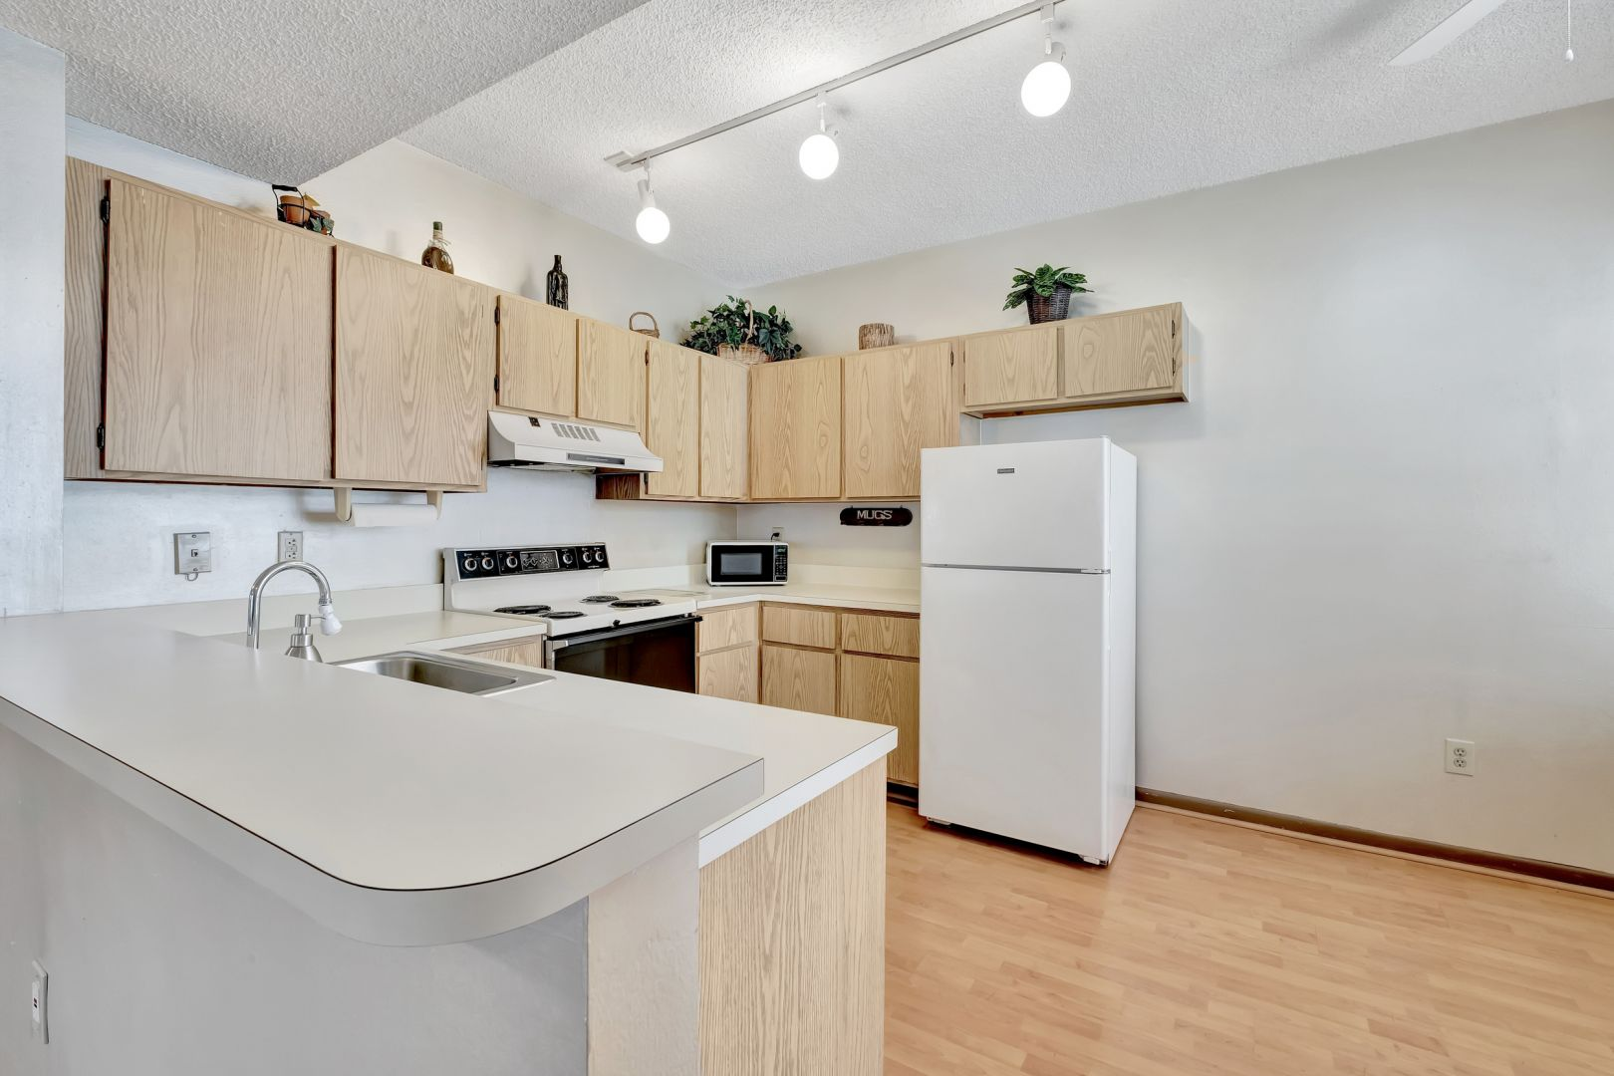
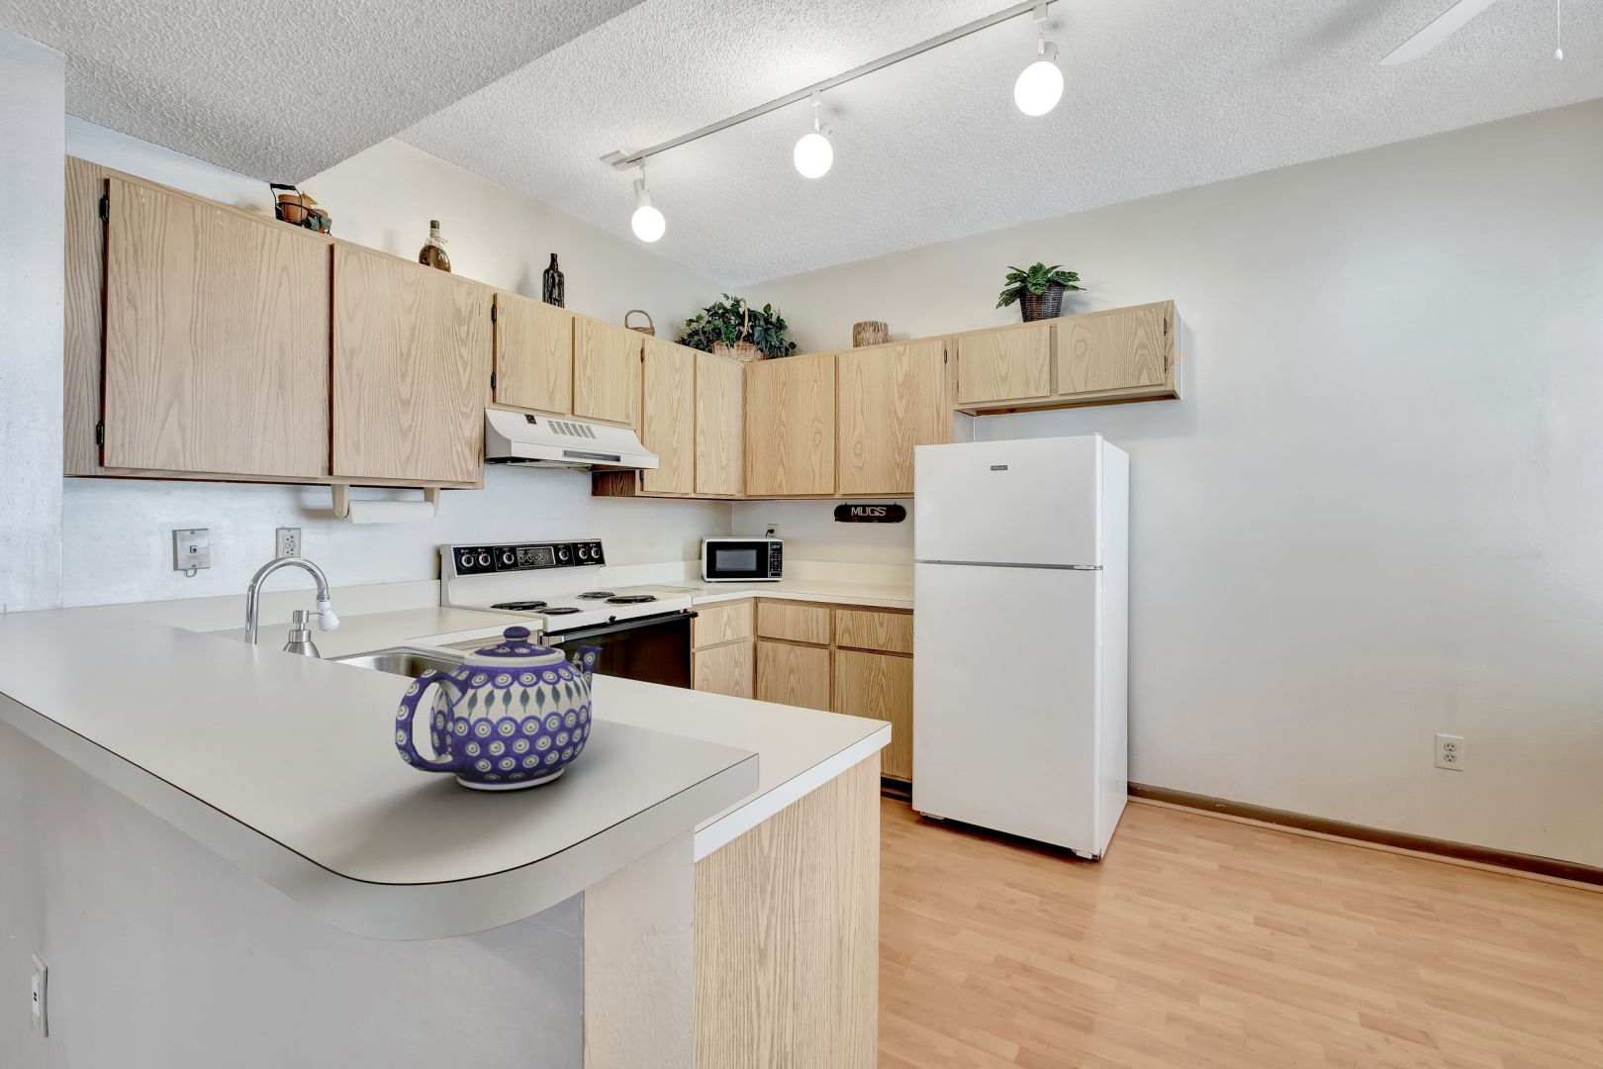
+ teapot [394,625,604,791]
